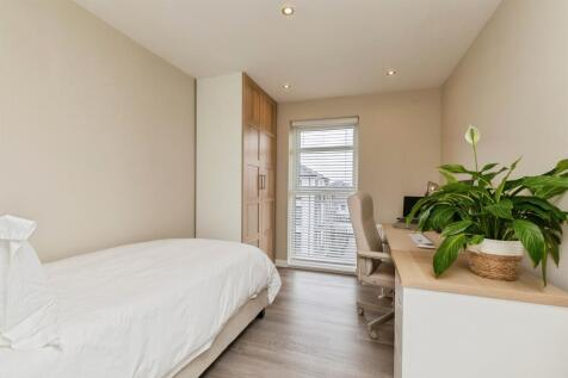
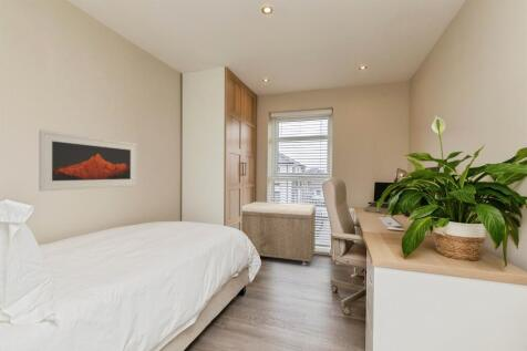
+ storage bench [240,200,317,266]
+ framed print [38,128,138,193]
